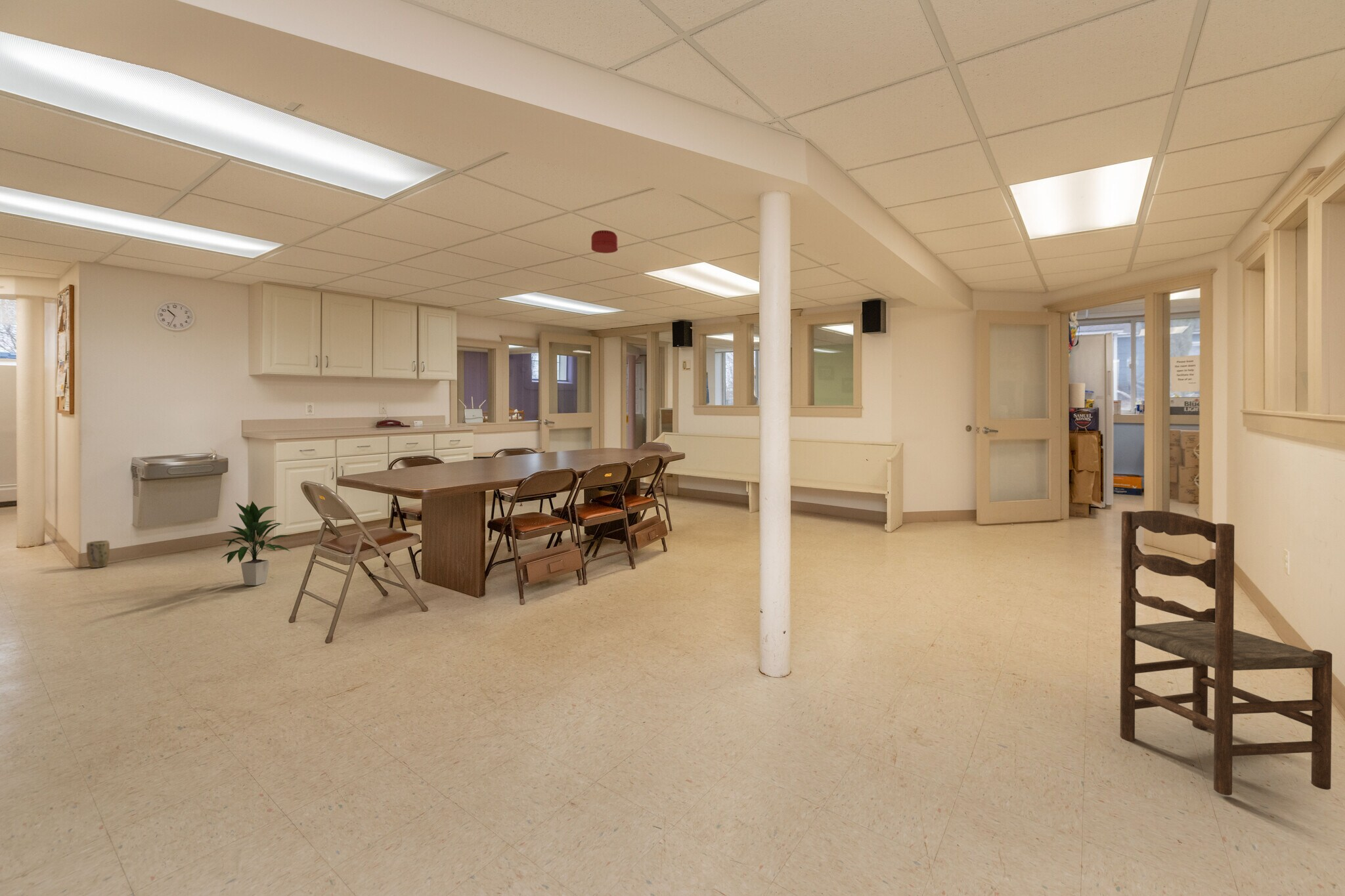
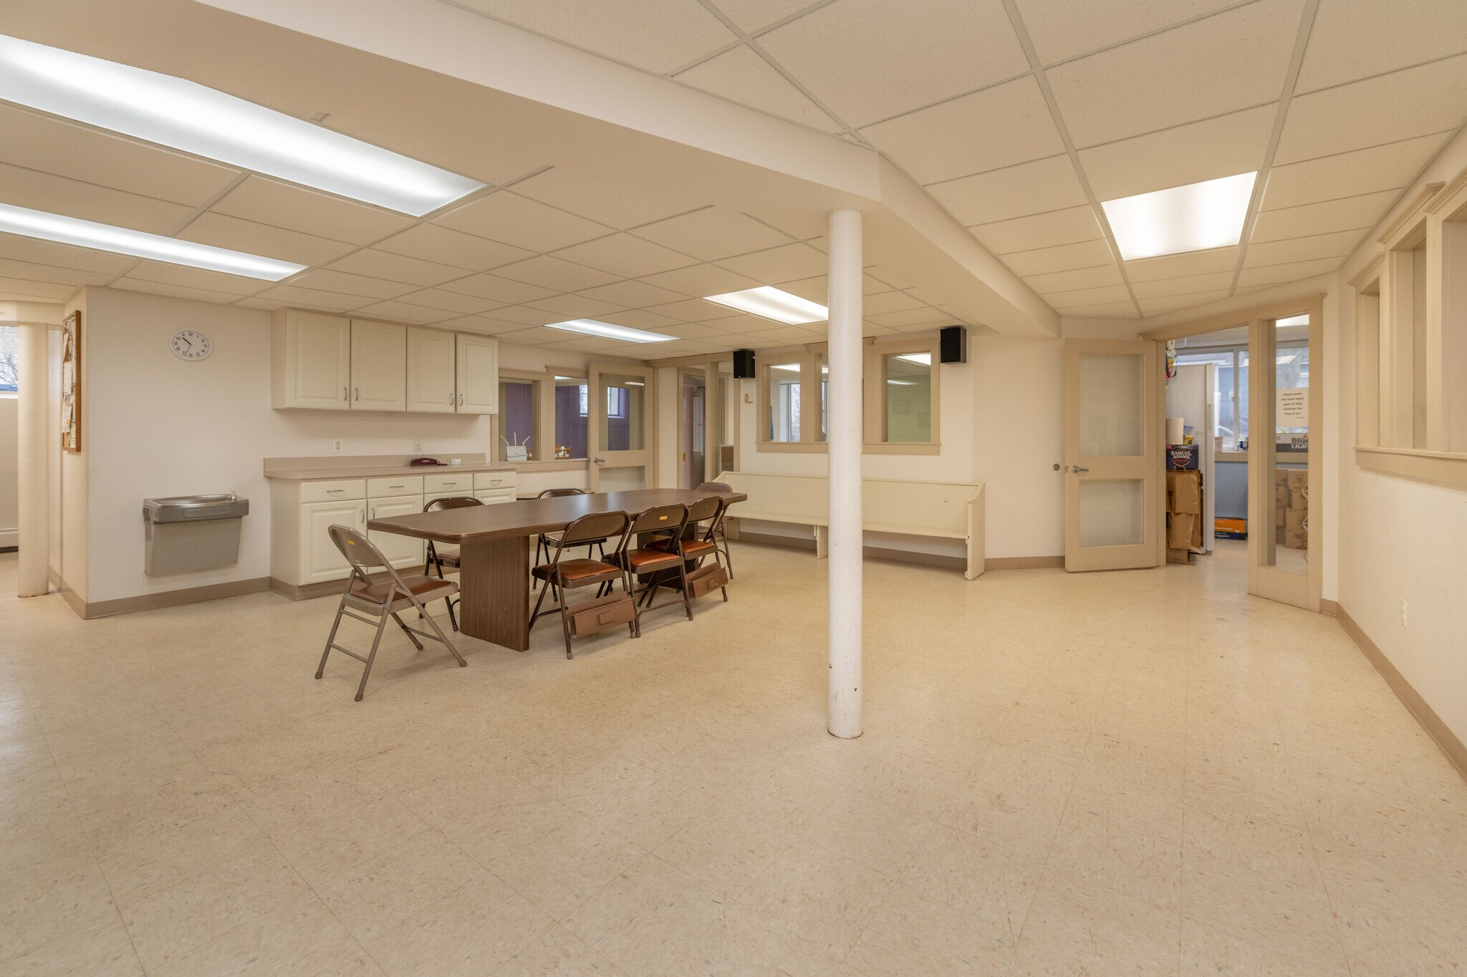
- indoor plant [219,501,292,586]
- dining chair [1120,510,1333,796]
- plant pot [86,540,110,568]
- smoke detector [590,230,619,254]
